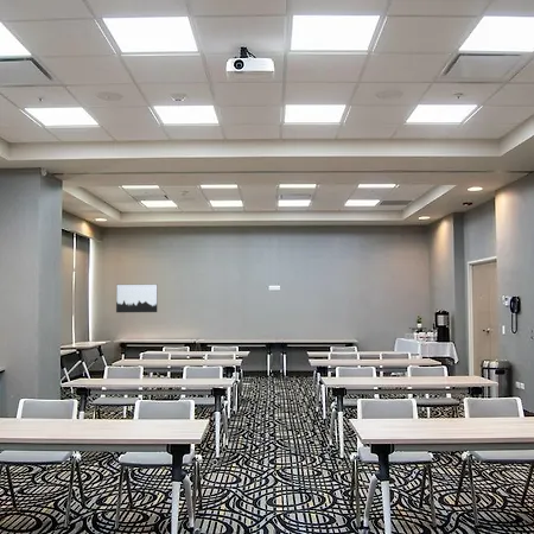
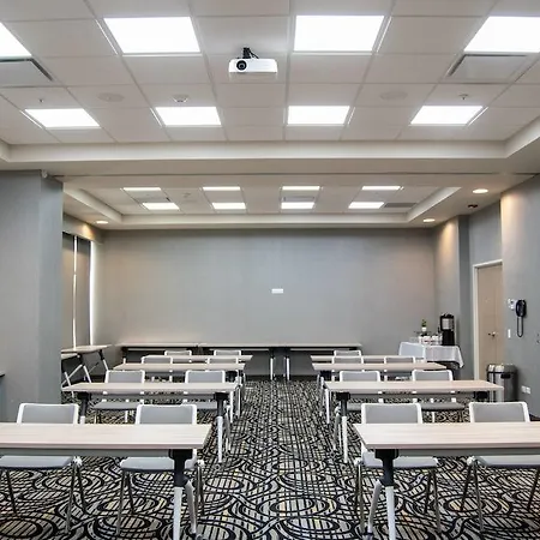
- wall art [115,284,159,313]
